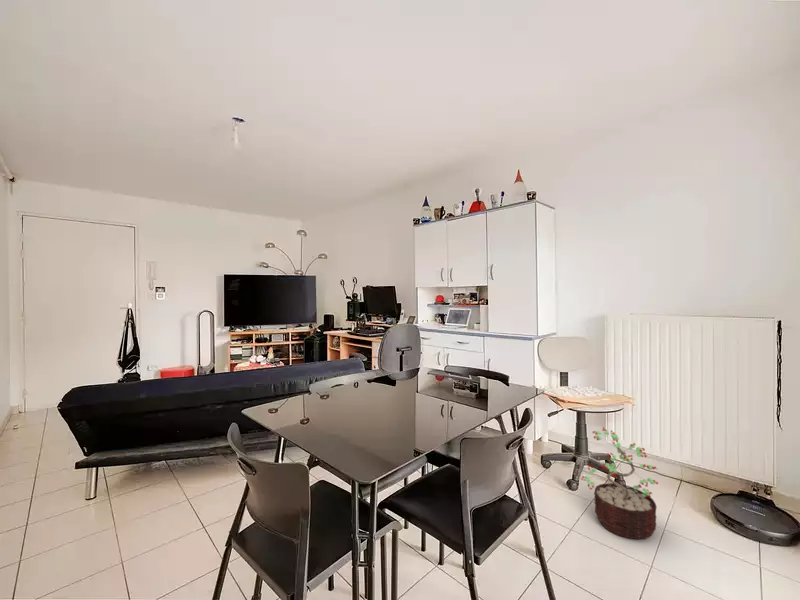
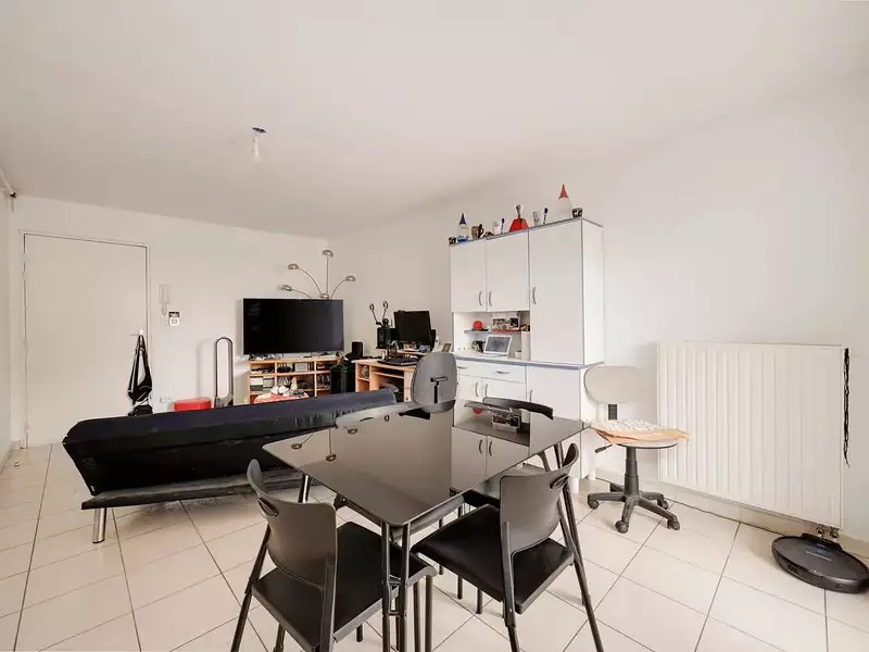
- decorative plant [580,426,659,541]
